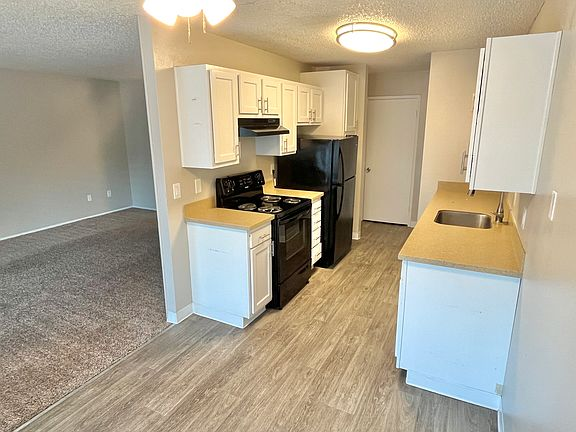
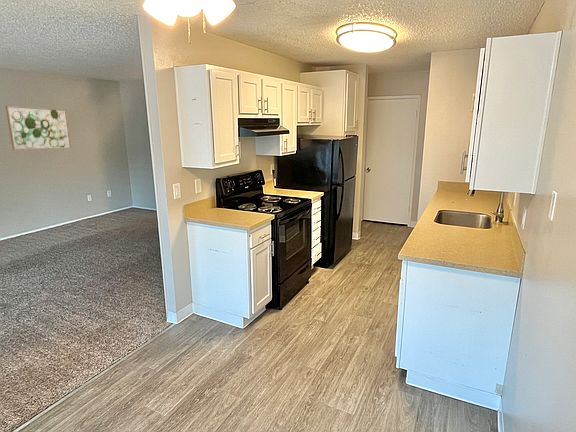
+ wall art [5,105,72,151]
